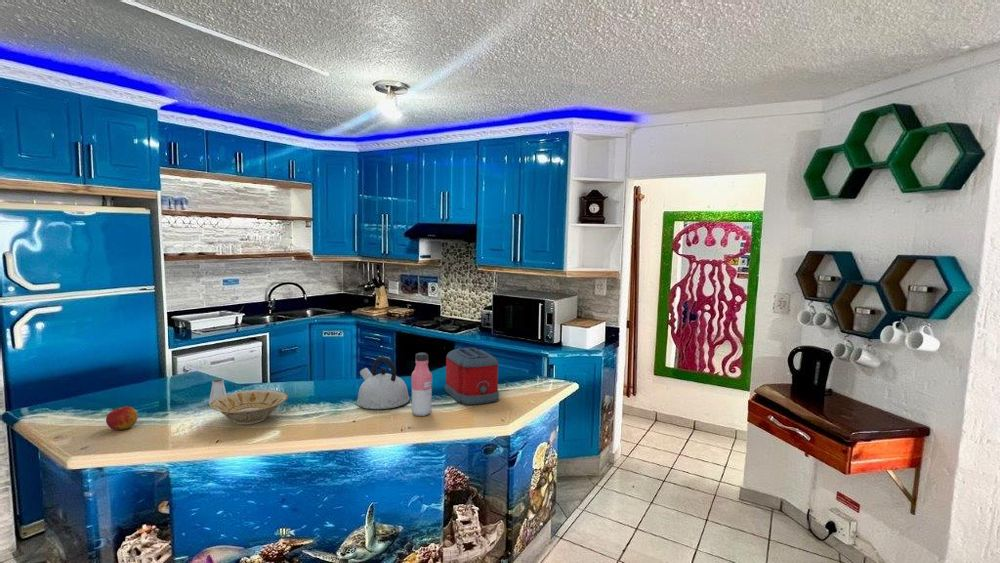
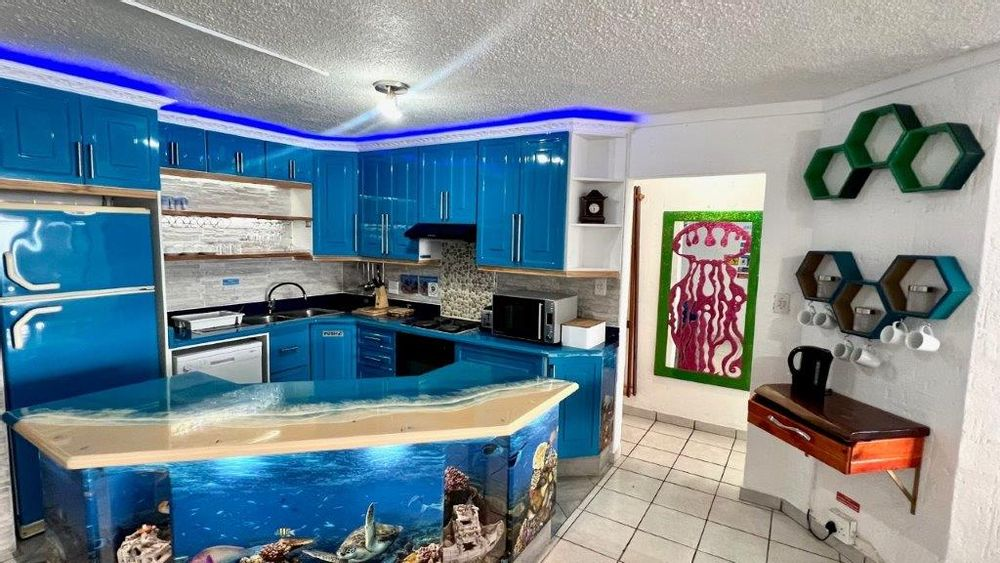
- apple [105,405,139,431]
- saltshaker [208,377,227,405]
- toaster [444,347,500,406]
- kettle [356,356,411,410]
- water bottle [410,352,433,417]
- bowl [209,389,289,426]
